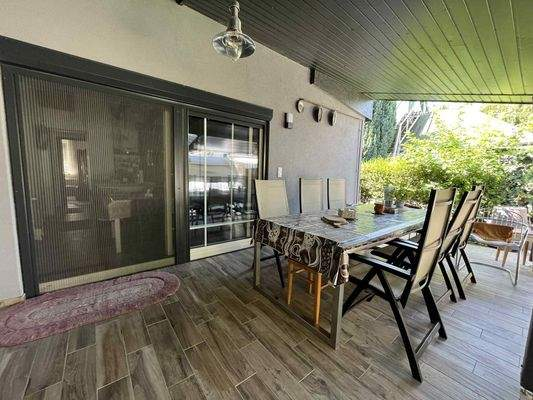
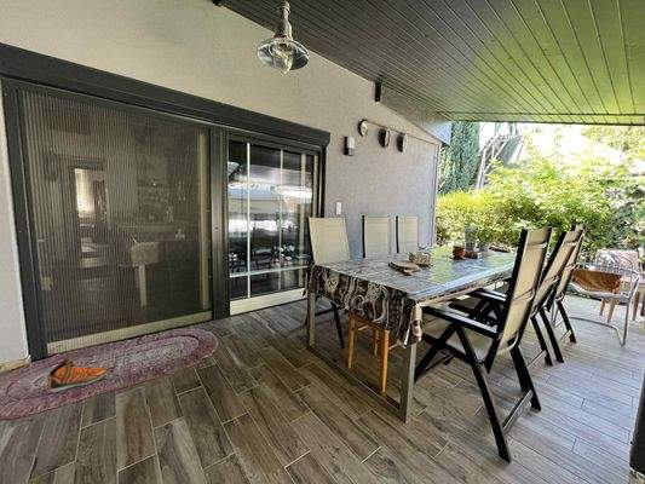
+ sneaker [46,358,110,393]
